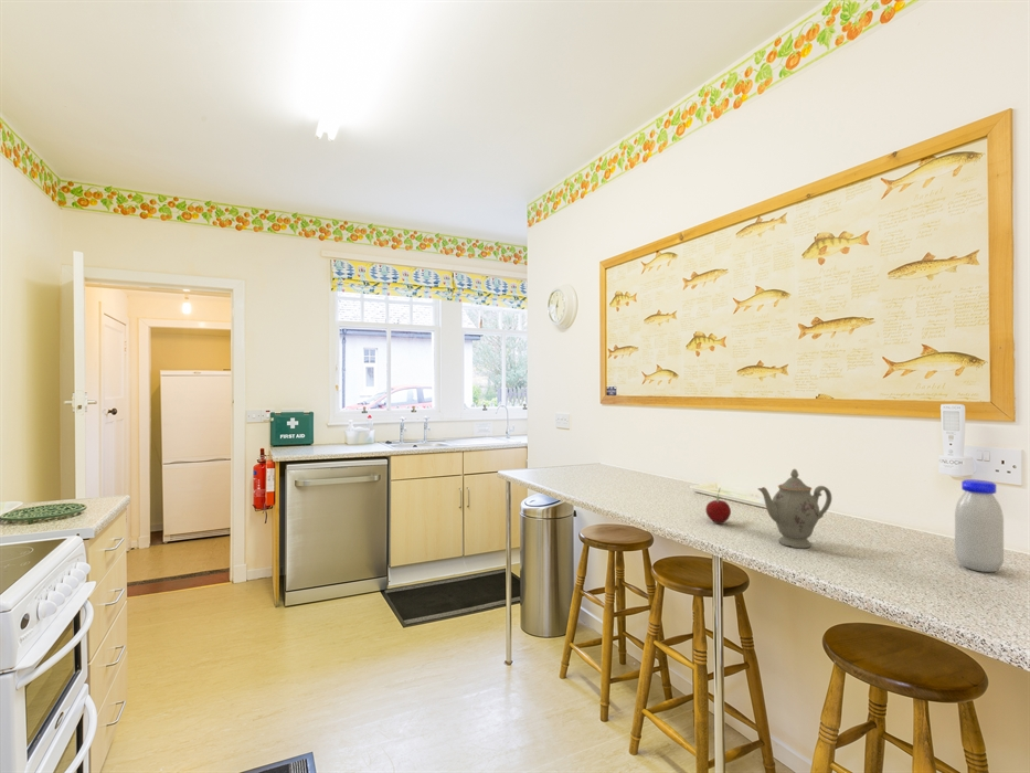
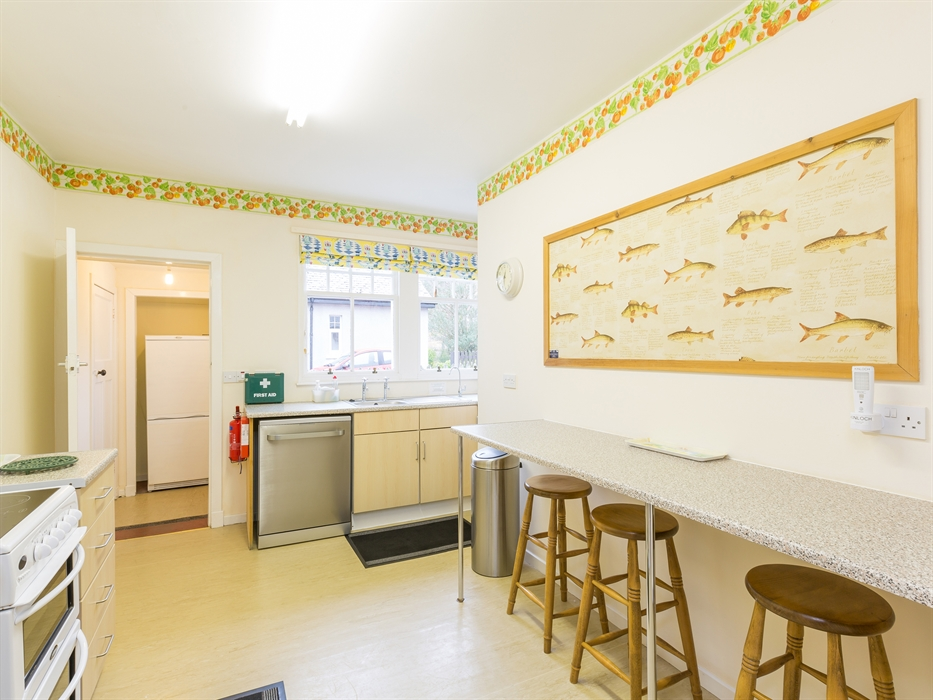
- chinaware [757,468,832,549]
- bottle [954,478,1005,573]
- fruit [704,488,732,525]
